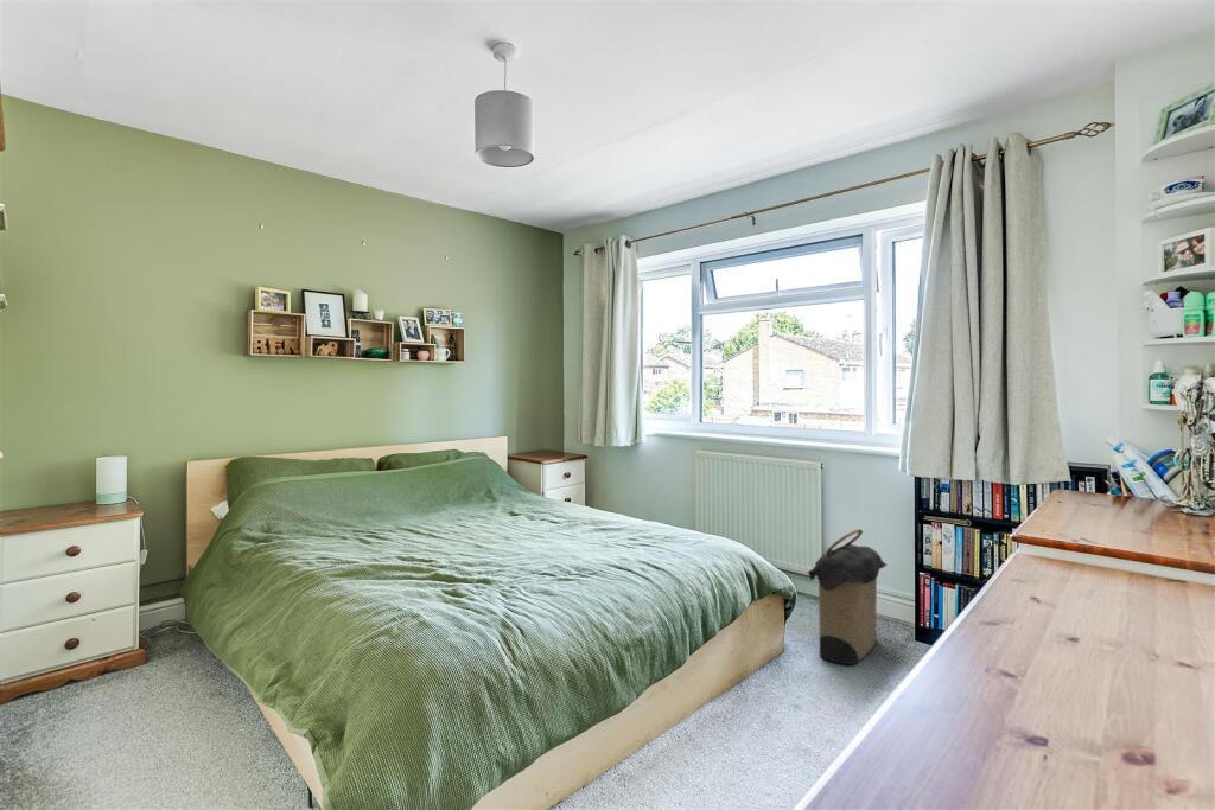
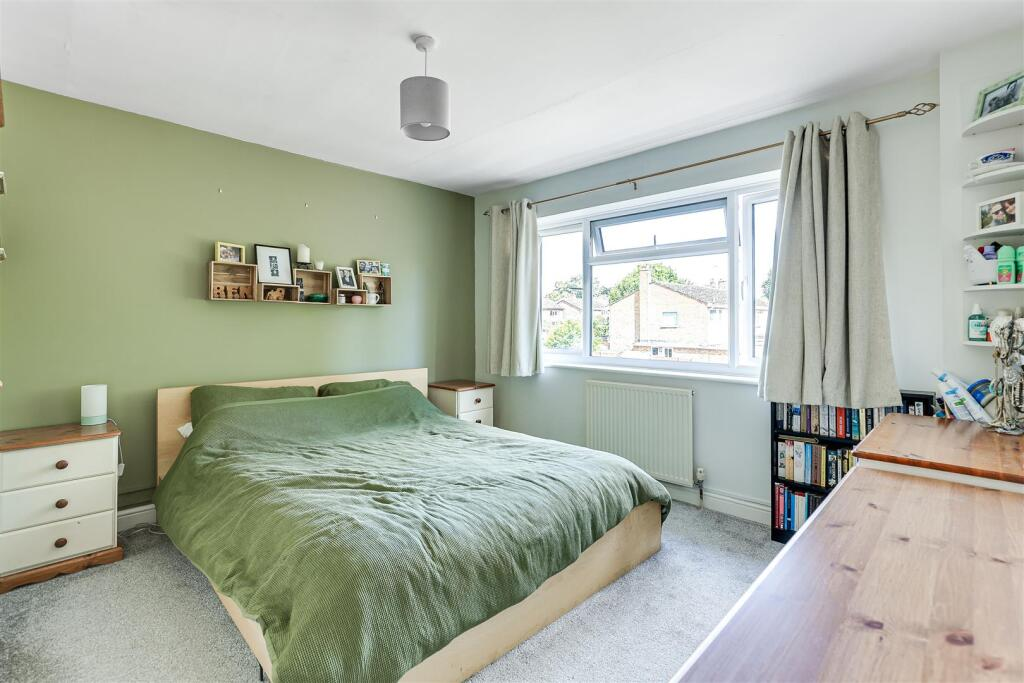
- laundry hamper [807,528,888,665]
